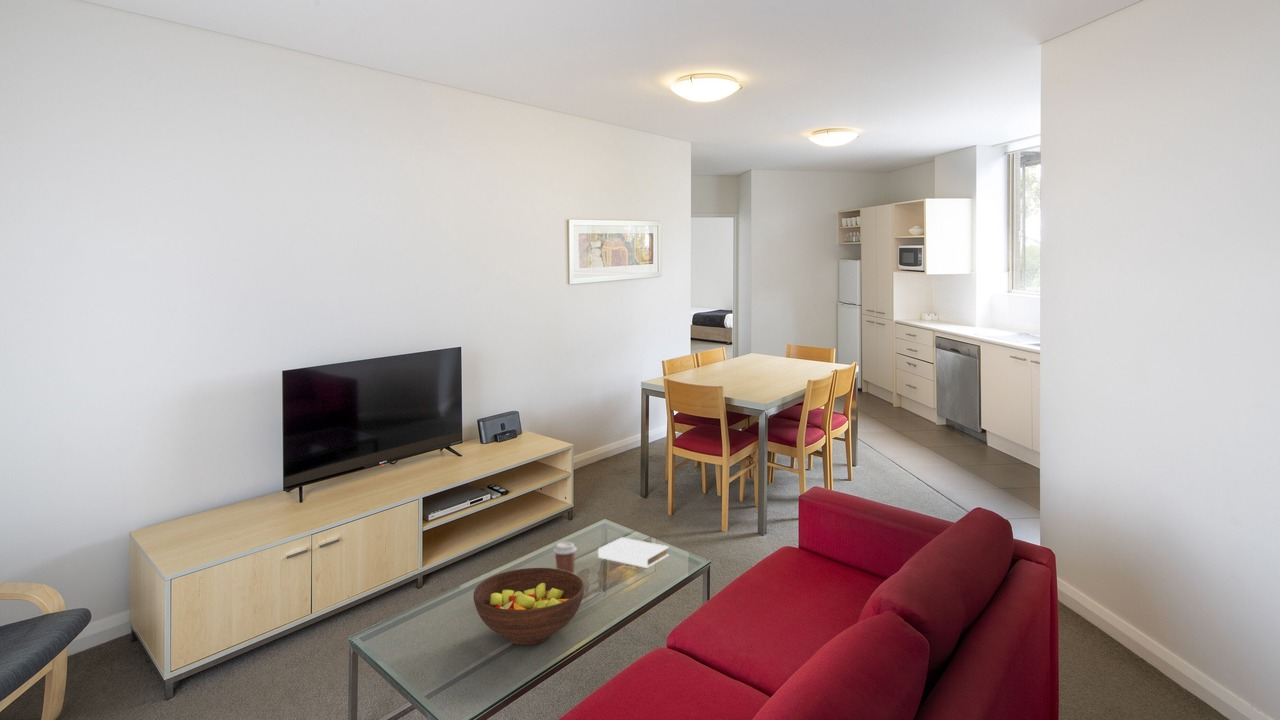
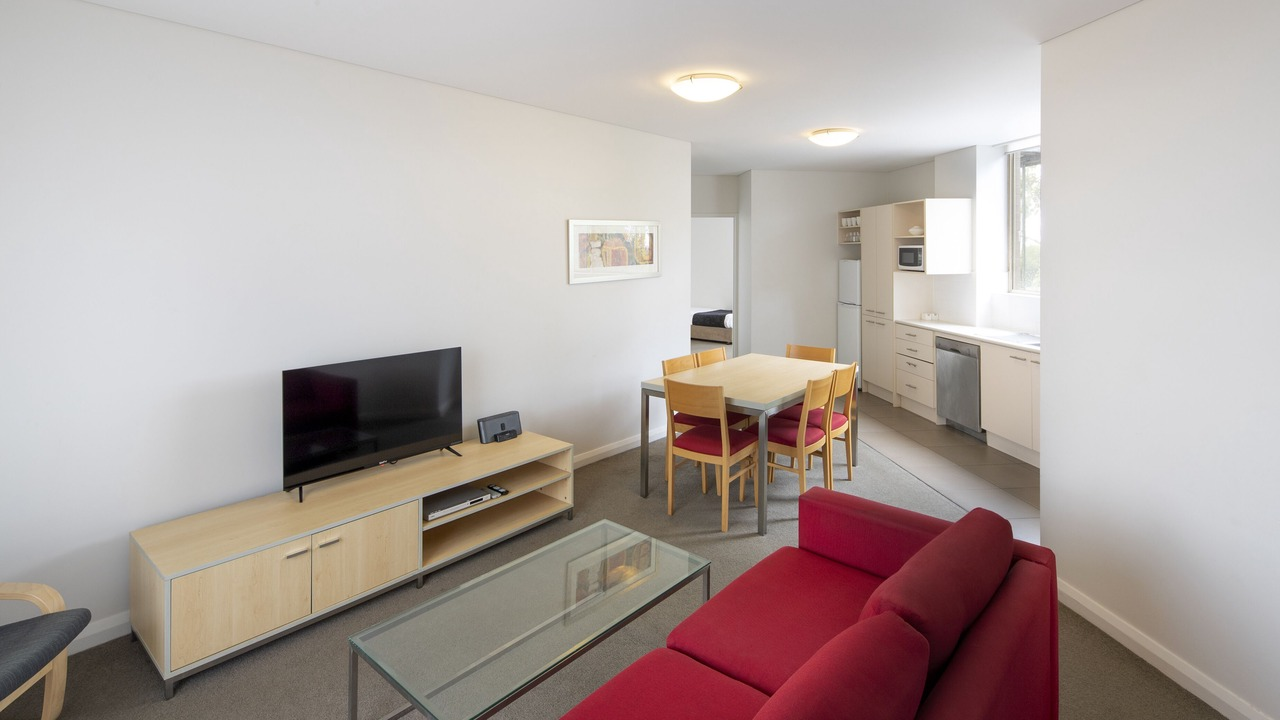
- book [597,536,670,569]
- coffee cup [552,541,578,574]
- fruit bowl [473,567,585,646]
